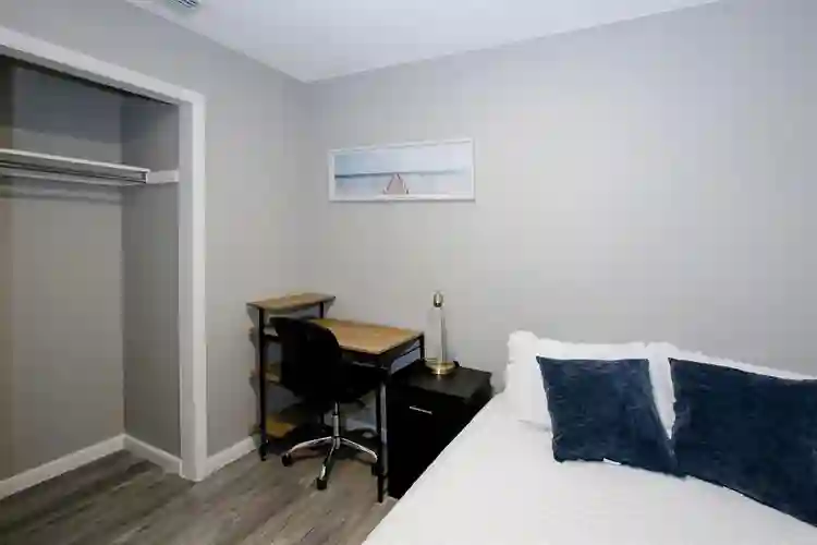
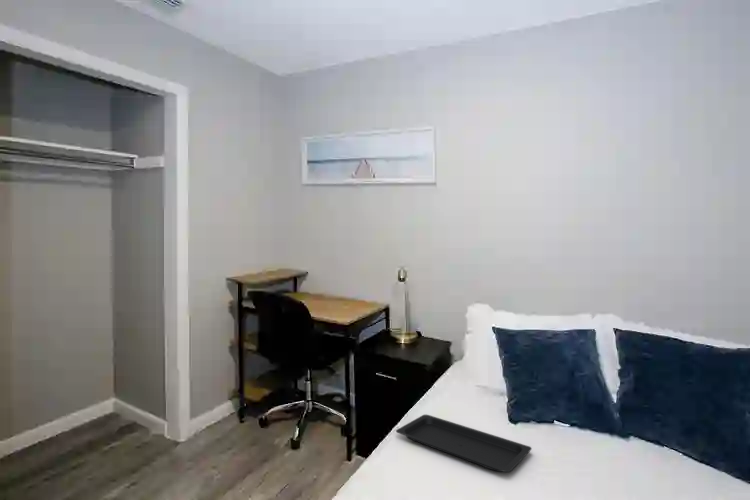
+ serving tray [395,414,533,473]
